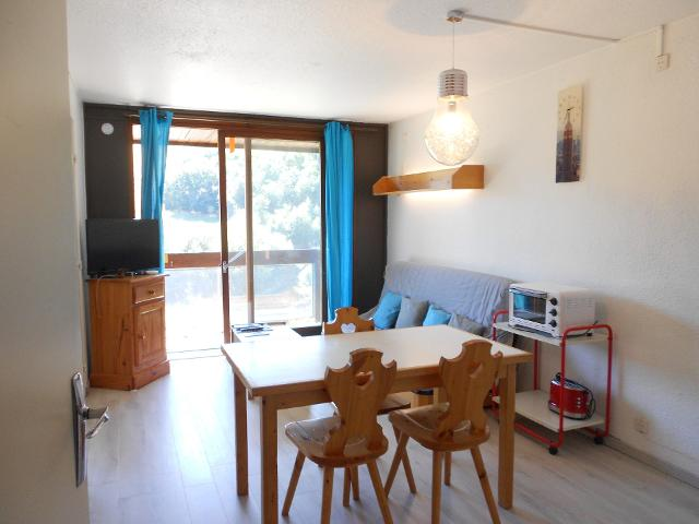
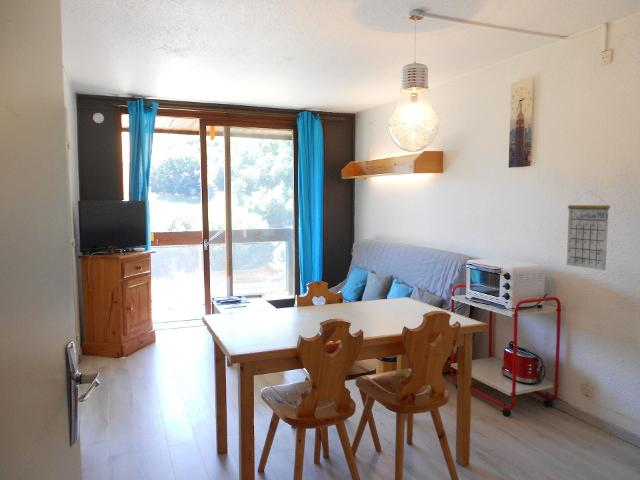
+ calendar [566,191,611,271]
